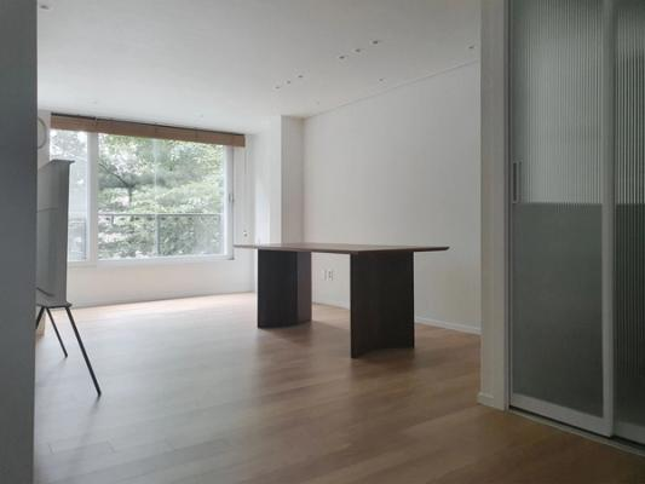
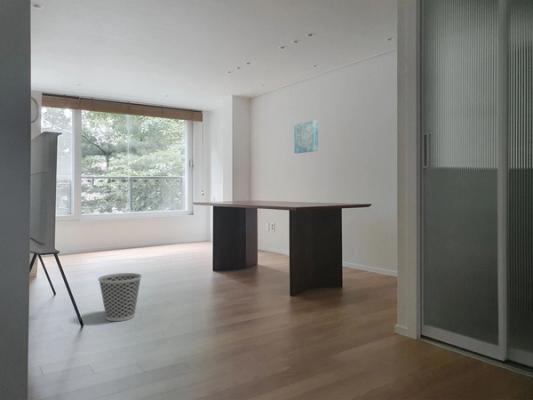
+ wastebasket [97,272,143,322]
+ wall art [293,119,319,154]
